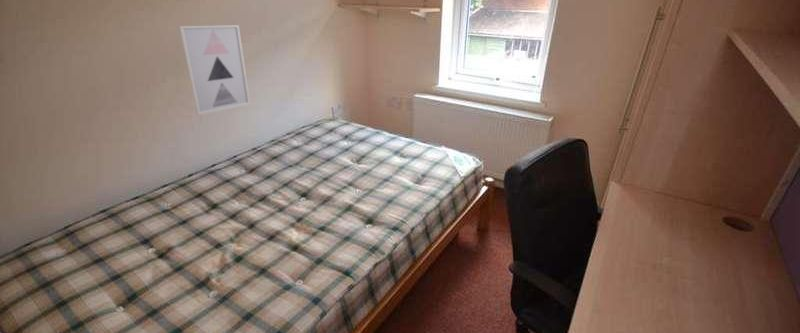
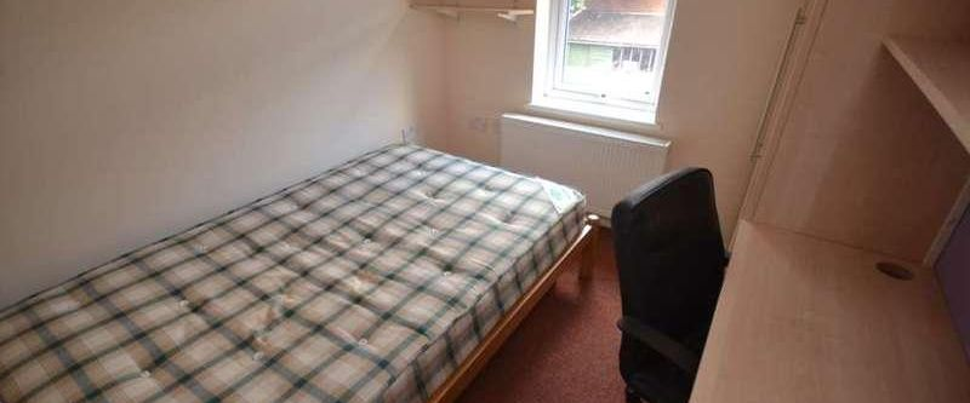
- wall art [178,24,251,116]
